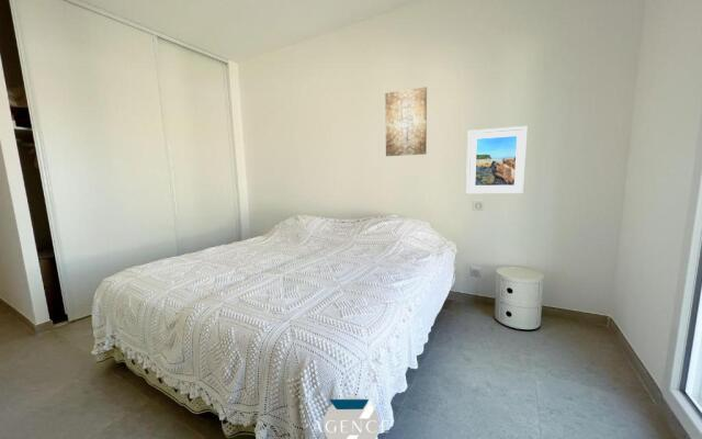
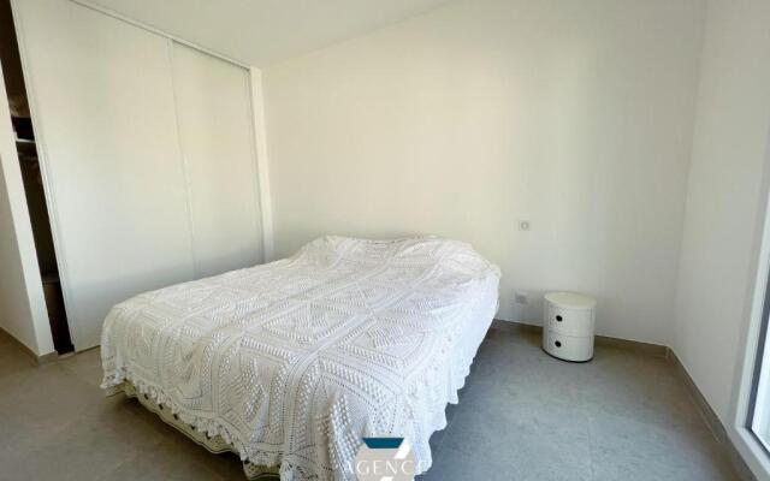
- wall art [384,86,428,157]
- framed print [465,125,529,195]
